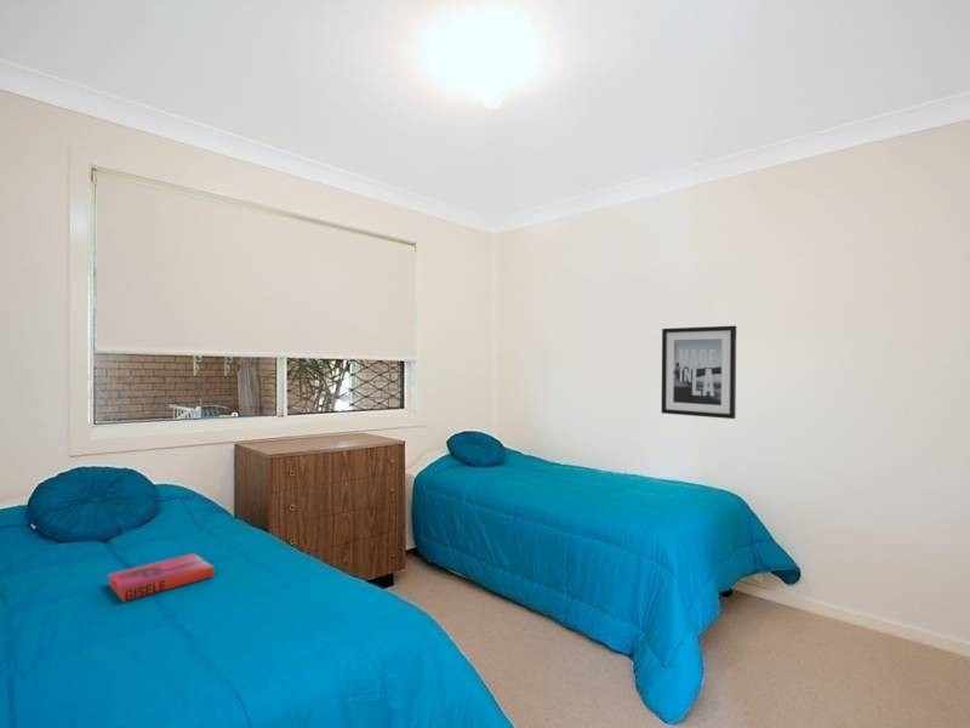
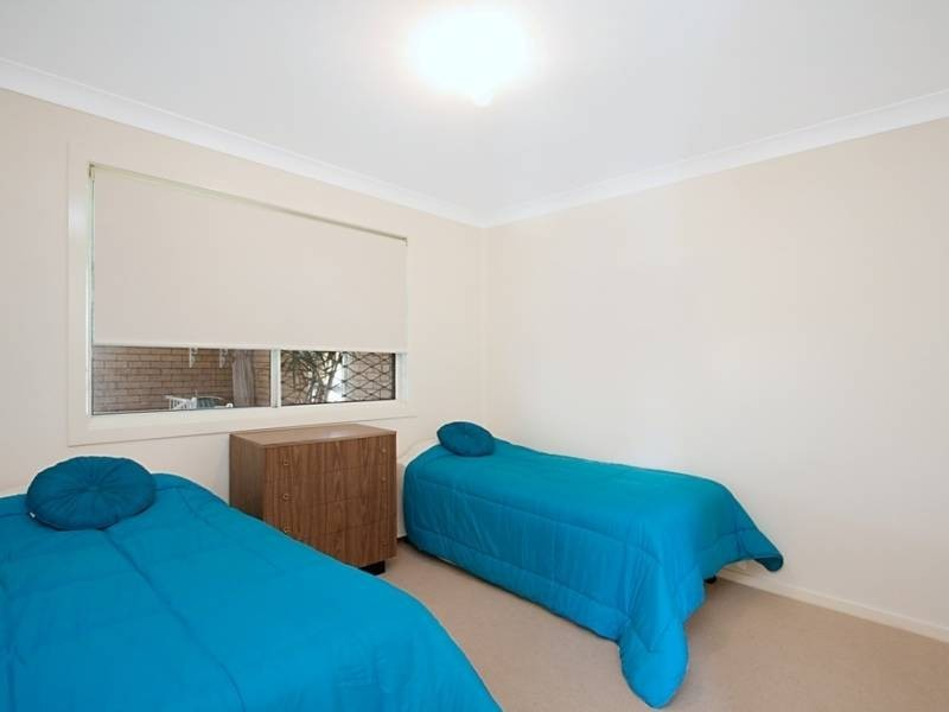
- wall art [661,325,737,420]
- hardback book [107,552,215,603]
